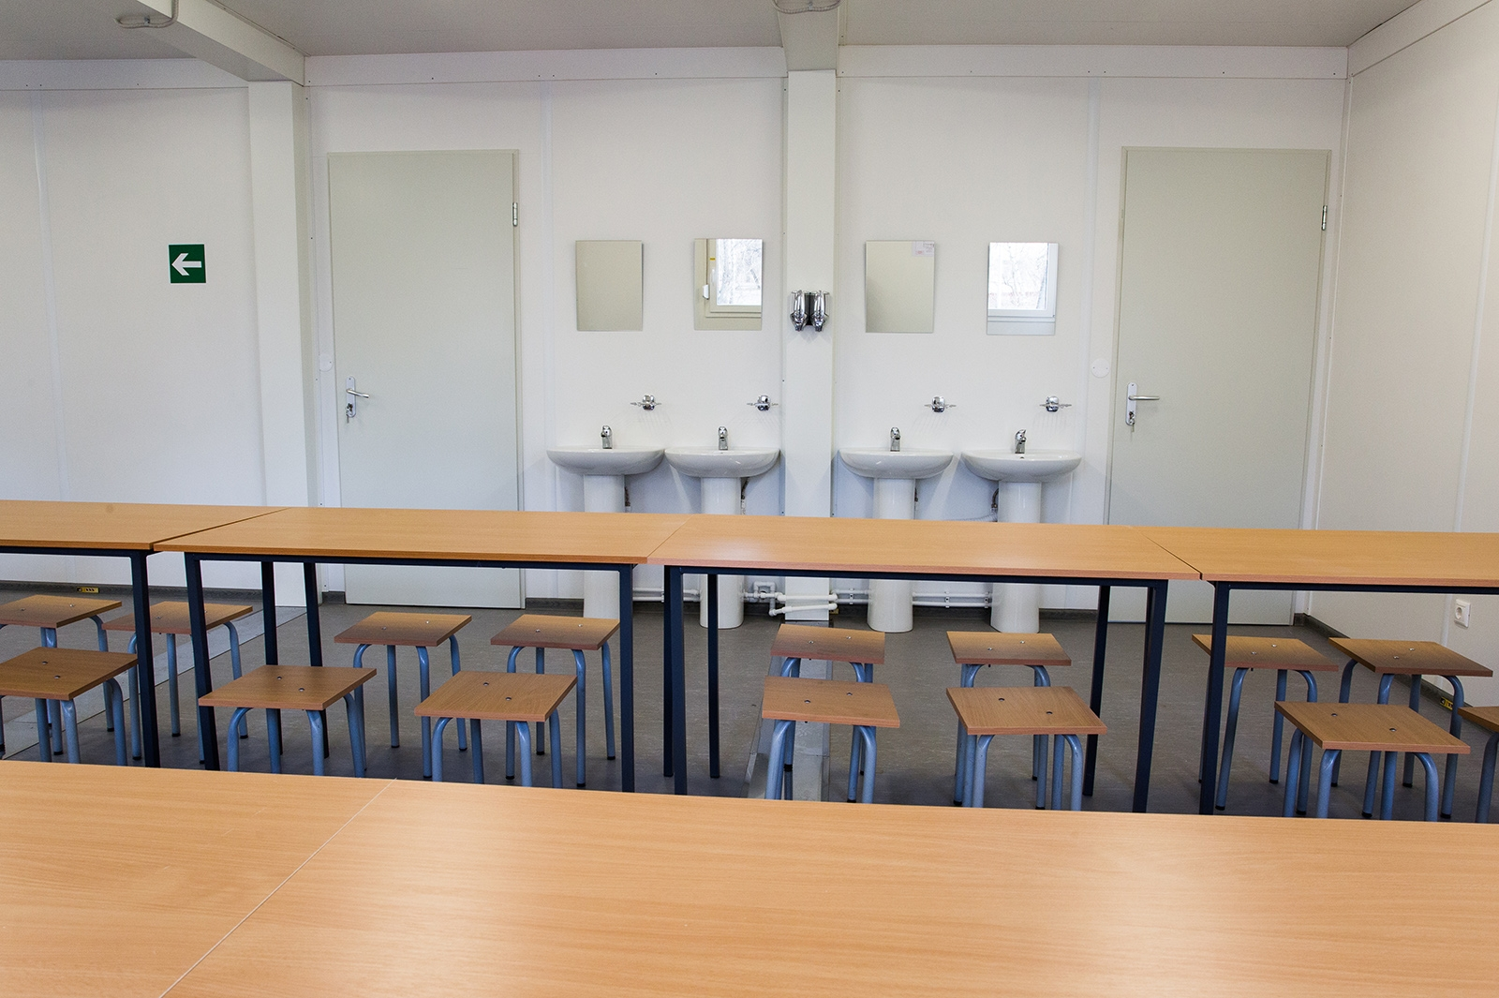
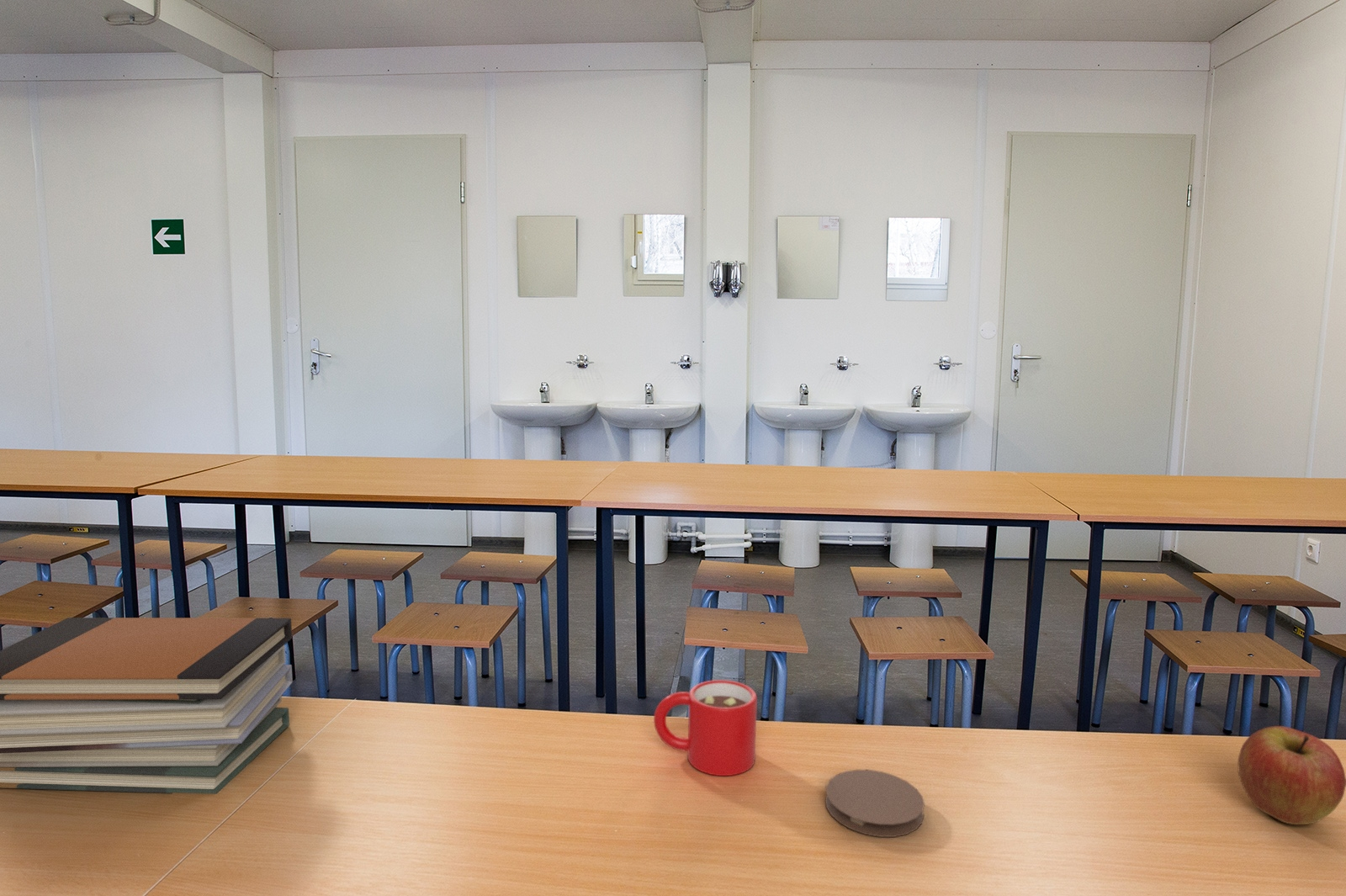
+ mug [653,679,758,777]
+ apple [1237,725,1346,825]
+ coaster [824,769,925,838]
+ book stack [0,617,294,794]
